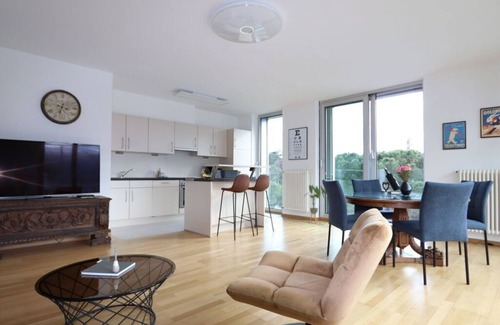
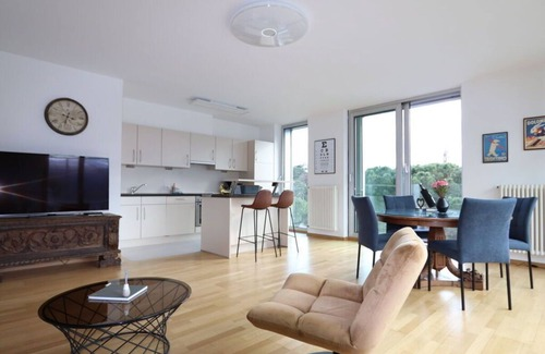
- house plant [303,184,327,224]
